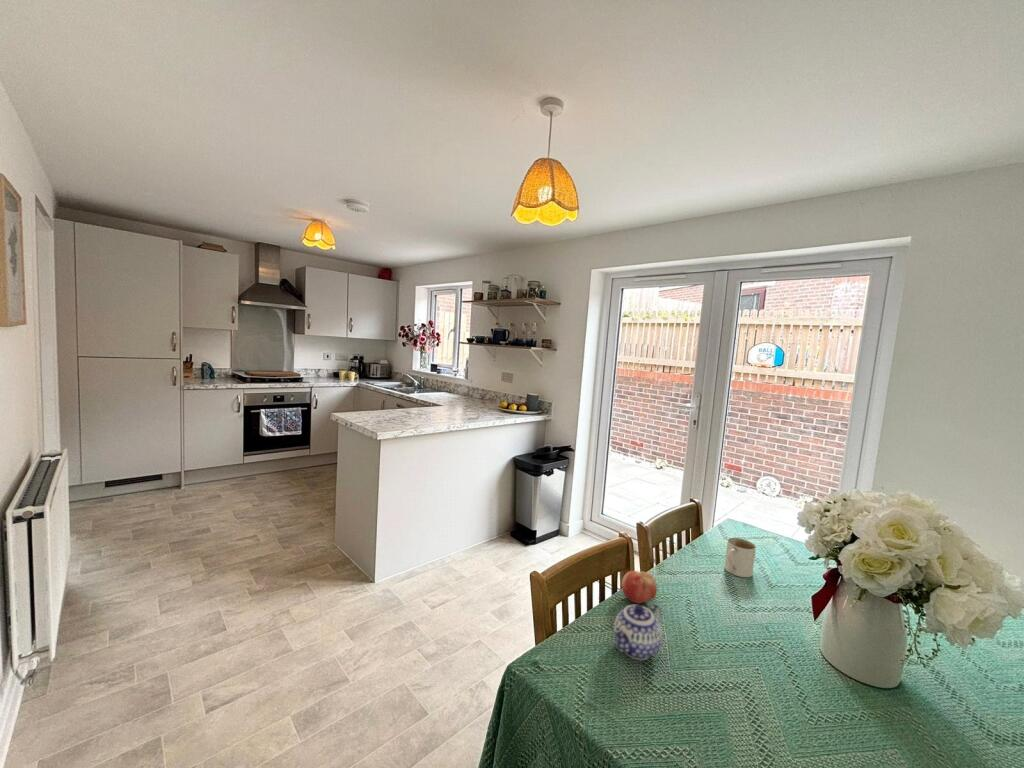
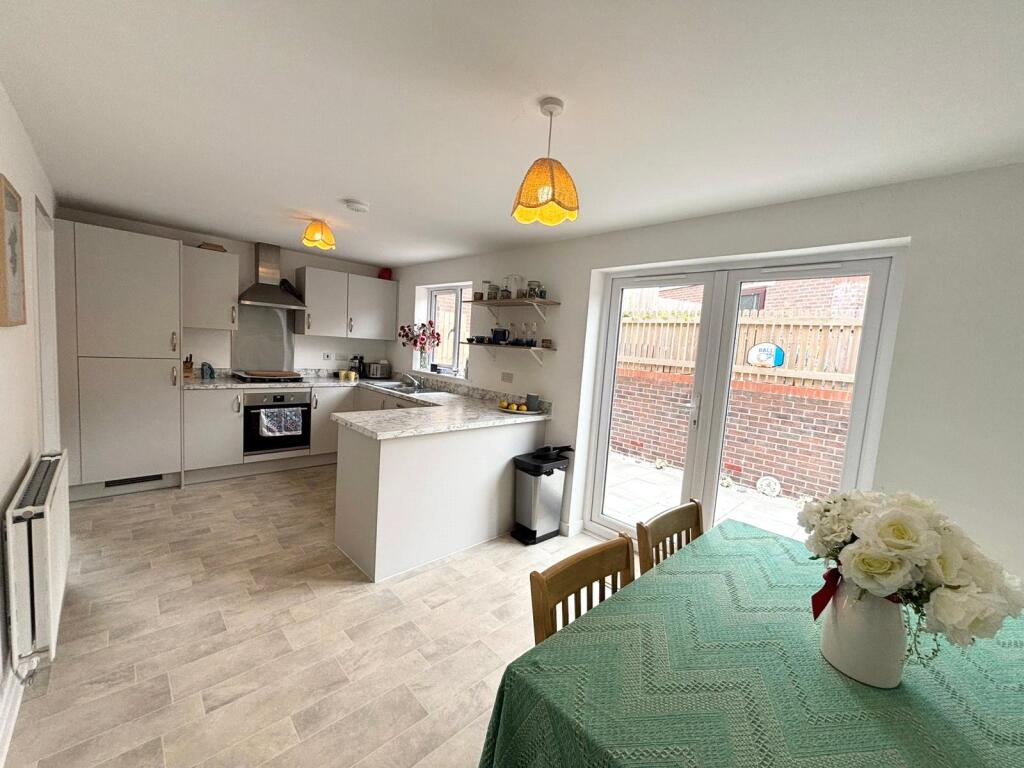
- mug [724,537,757,578]
- teapot [612,602,663,661]
- fruit [621,570,658,605]
